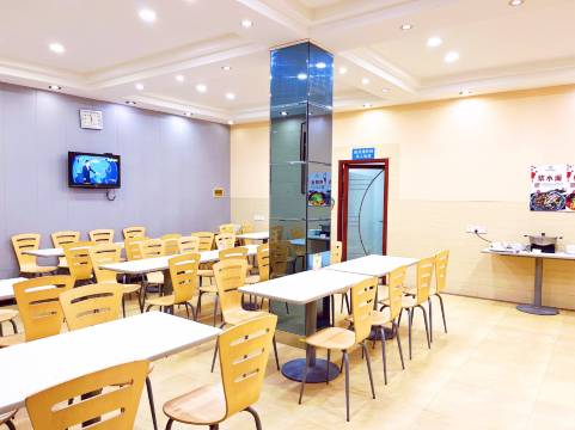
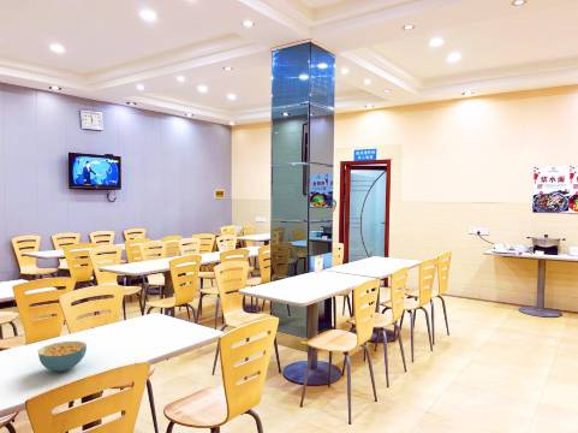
+ cereal bowl [37,340,88,373]
